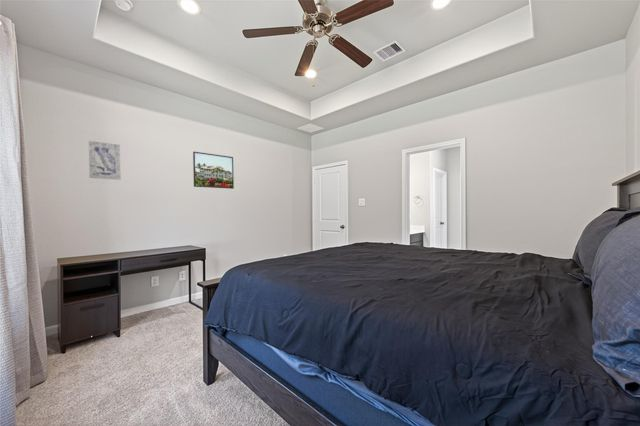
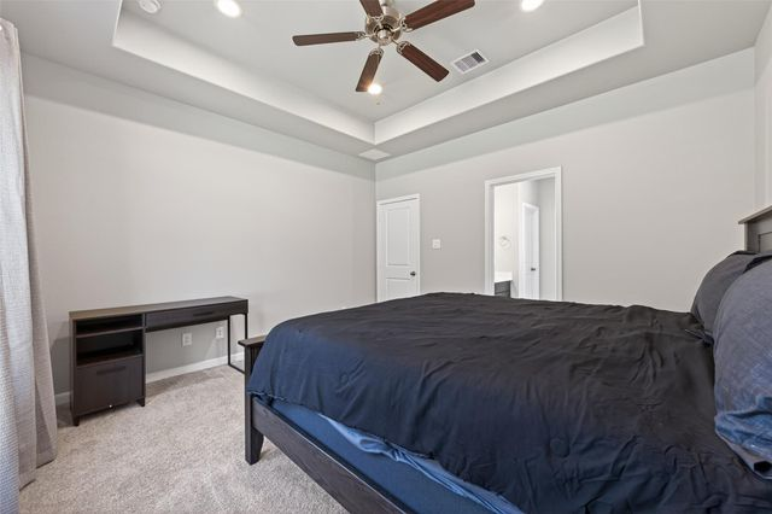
- wall art [88,140,122,181]
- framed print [192,151,235,190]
